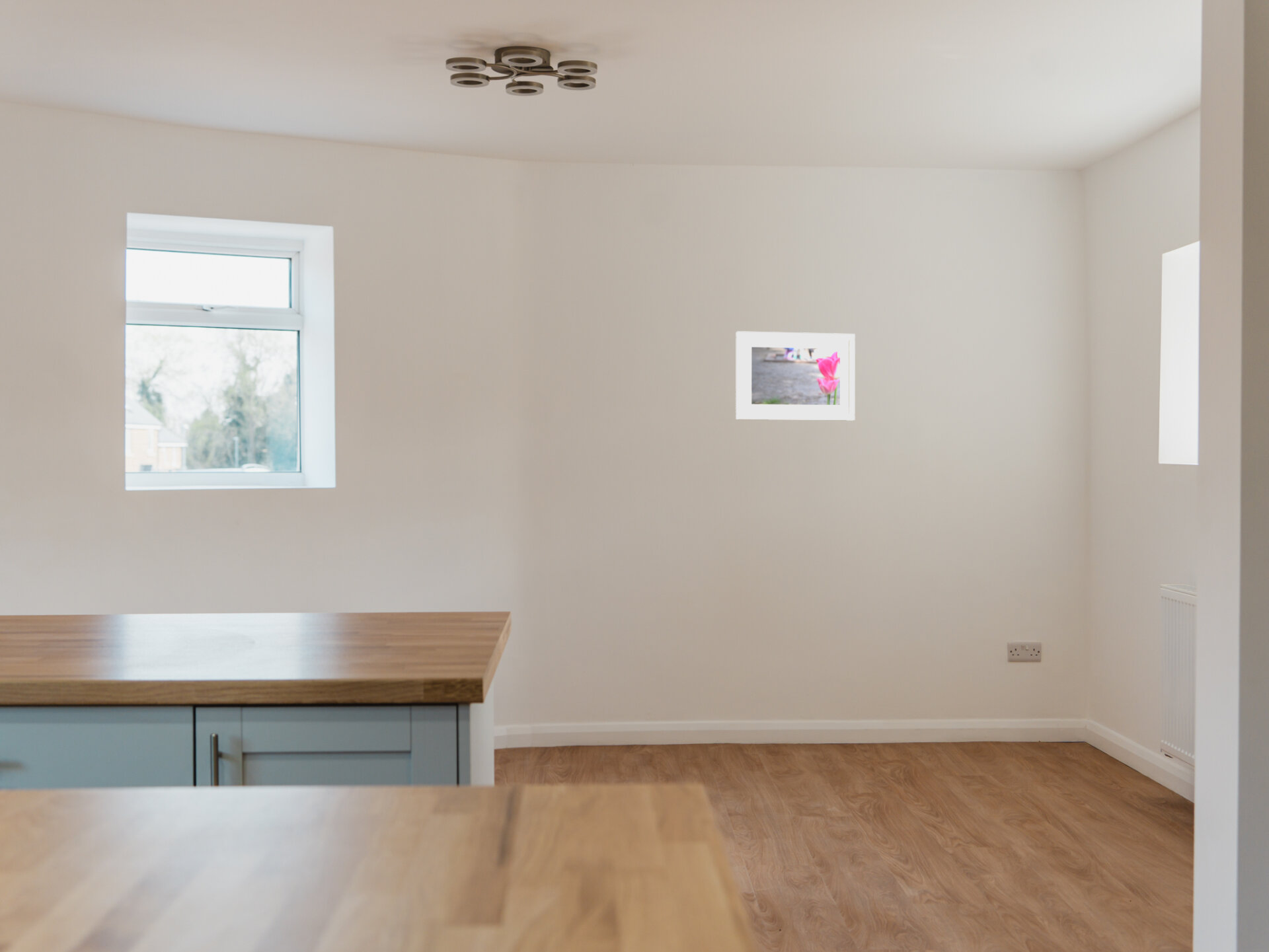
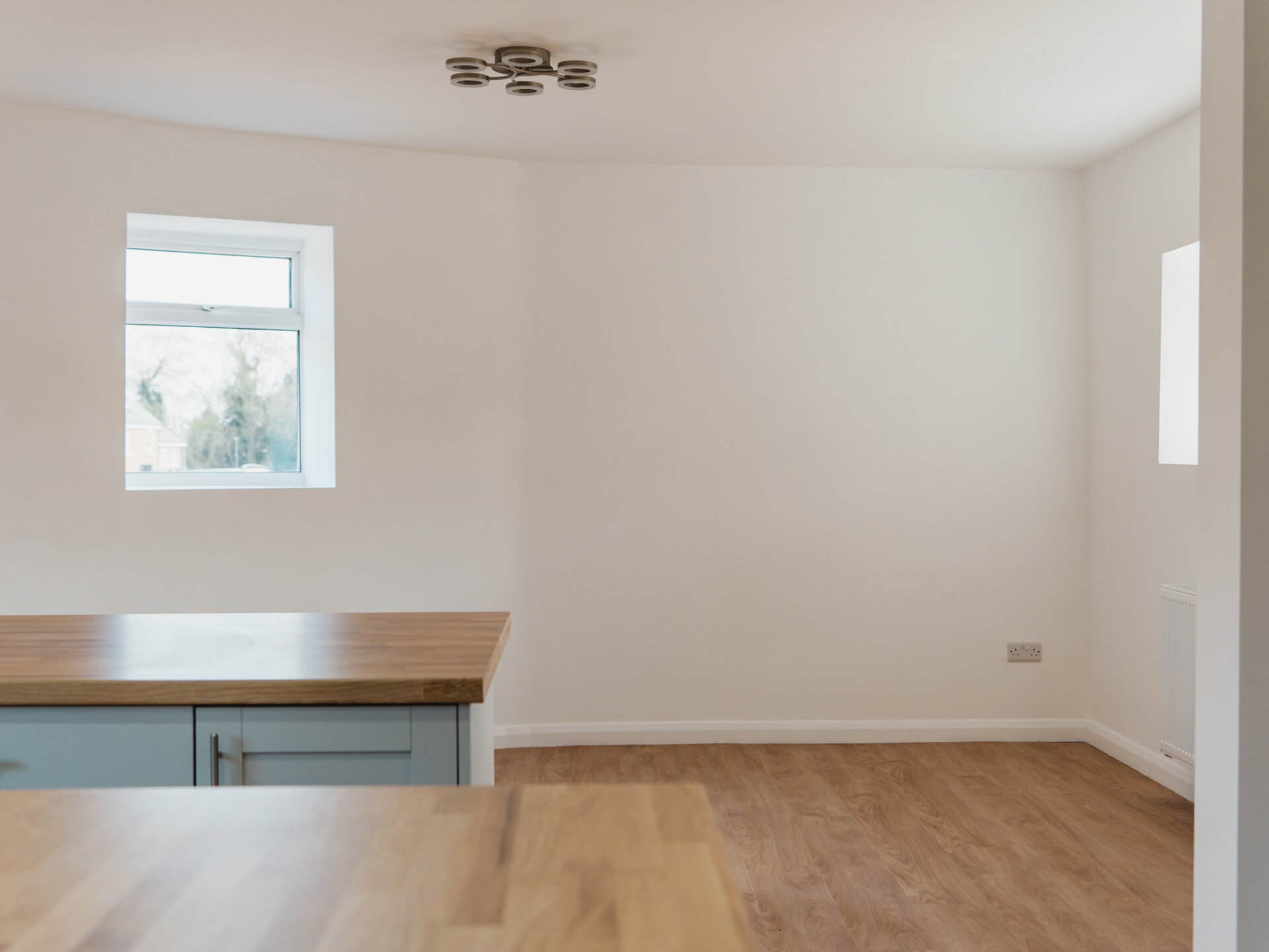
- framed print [735,330,856,421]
